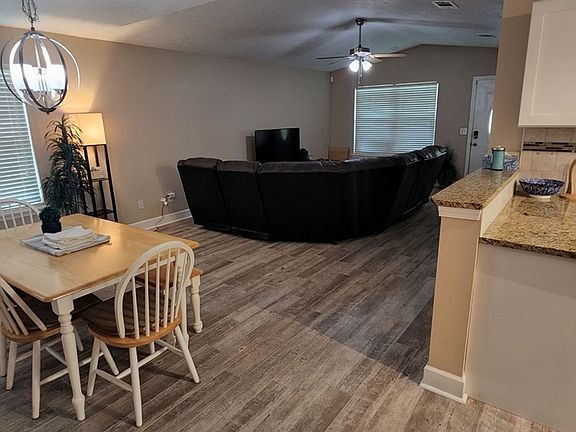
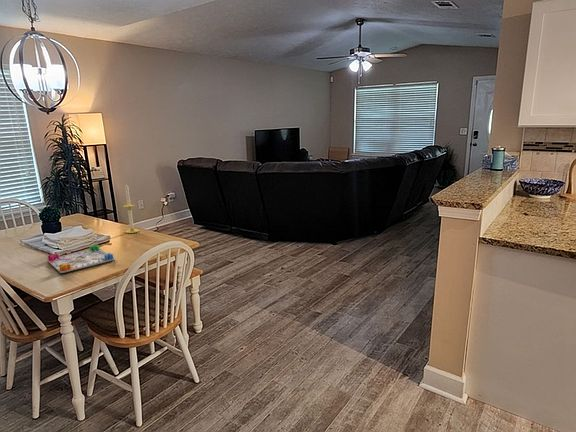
+ candle [122,183,140,234]
+ board game [46,244,116,274]
